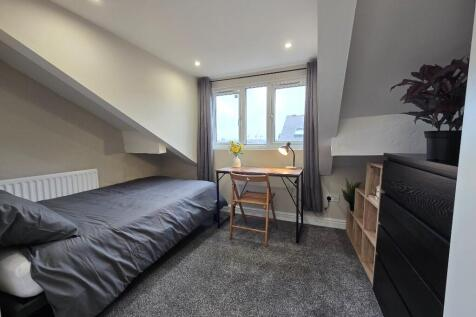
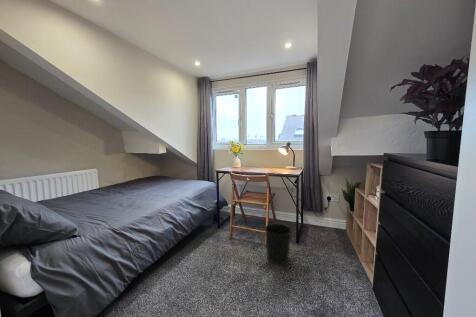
+ wastebasket [264,223,293,265]
